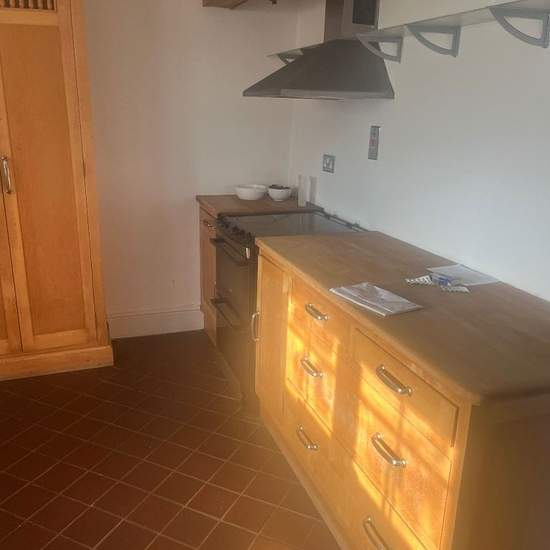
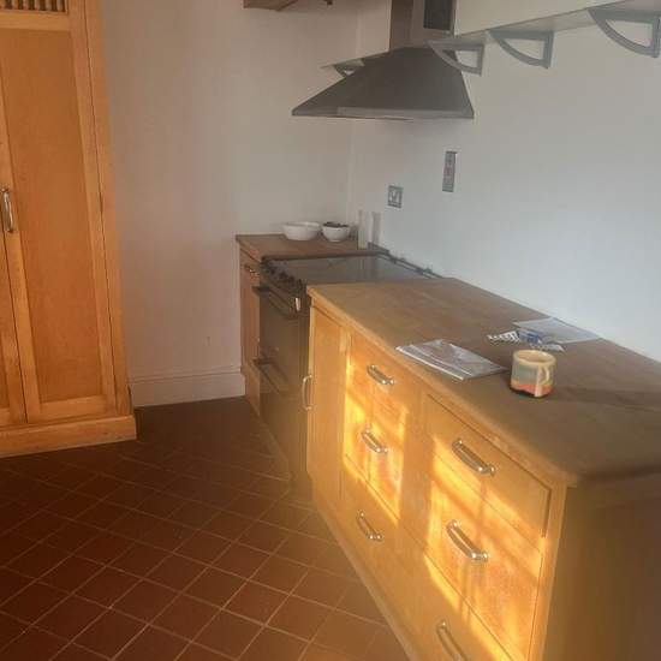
+ mug [510,349,556,398]
